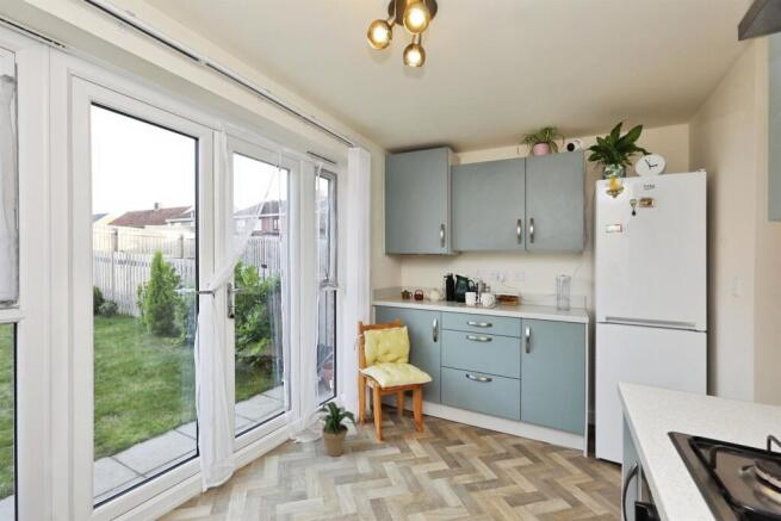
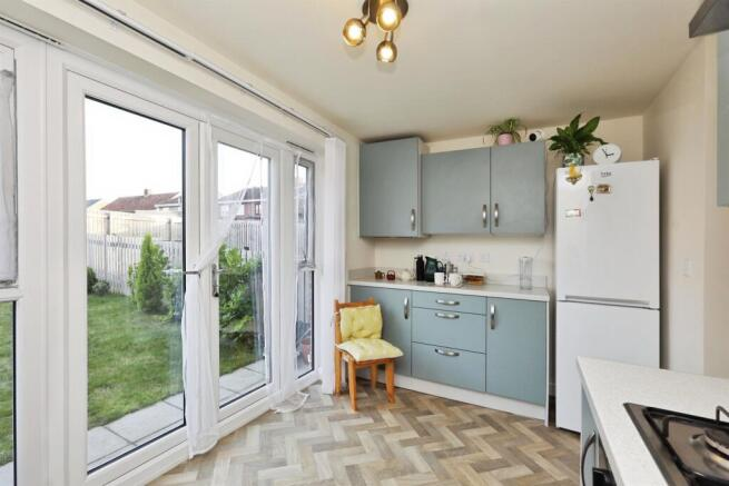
- potted plant [308,401,360,458]
